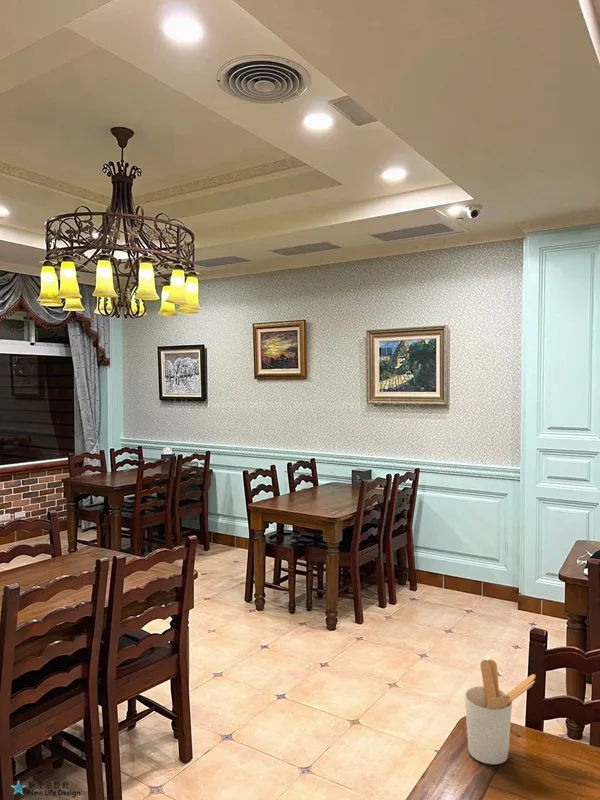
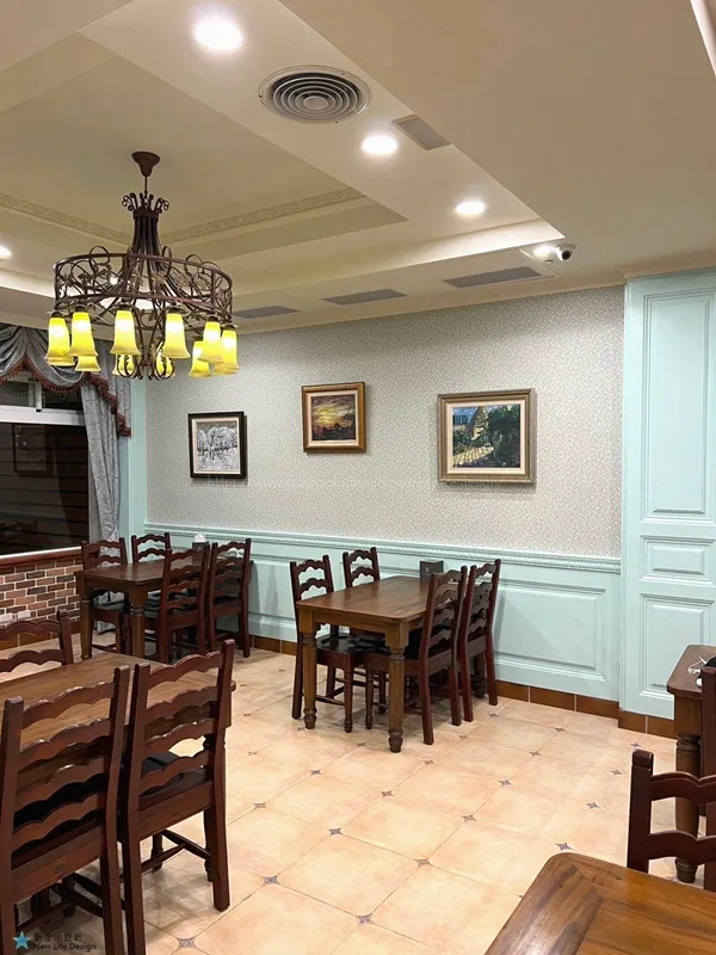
- utensil holder [464,658,537,765]
